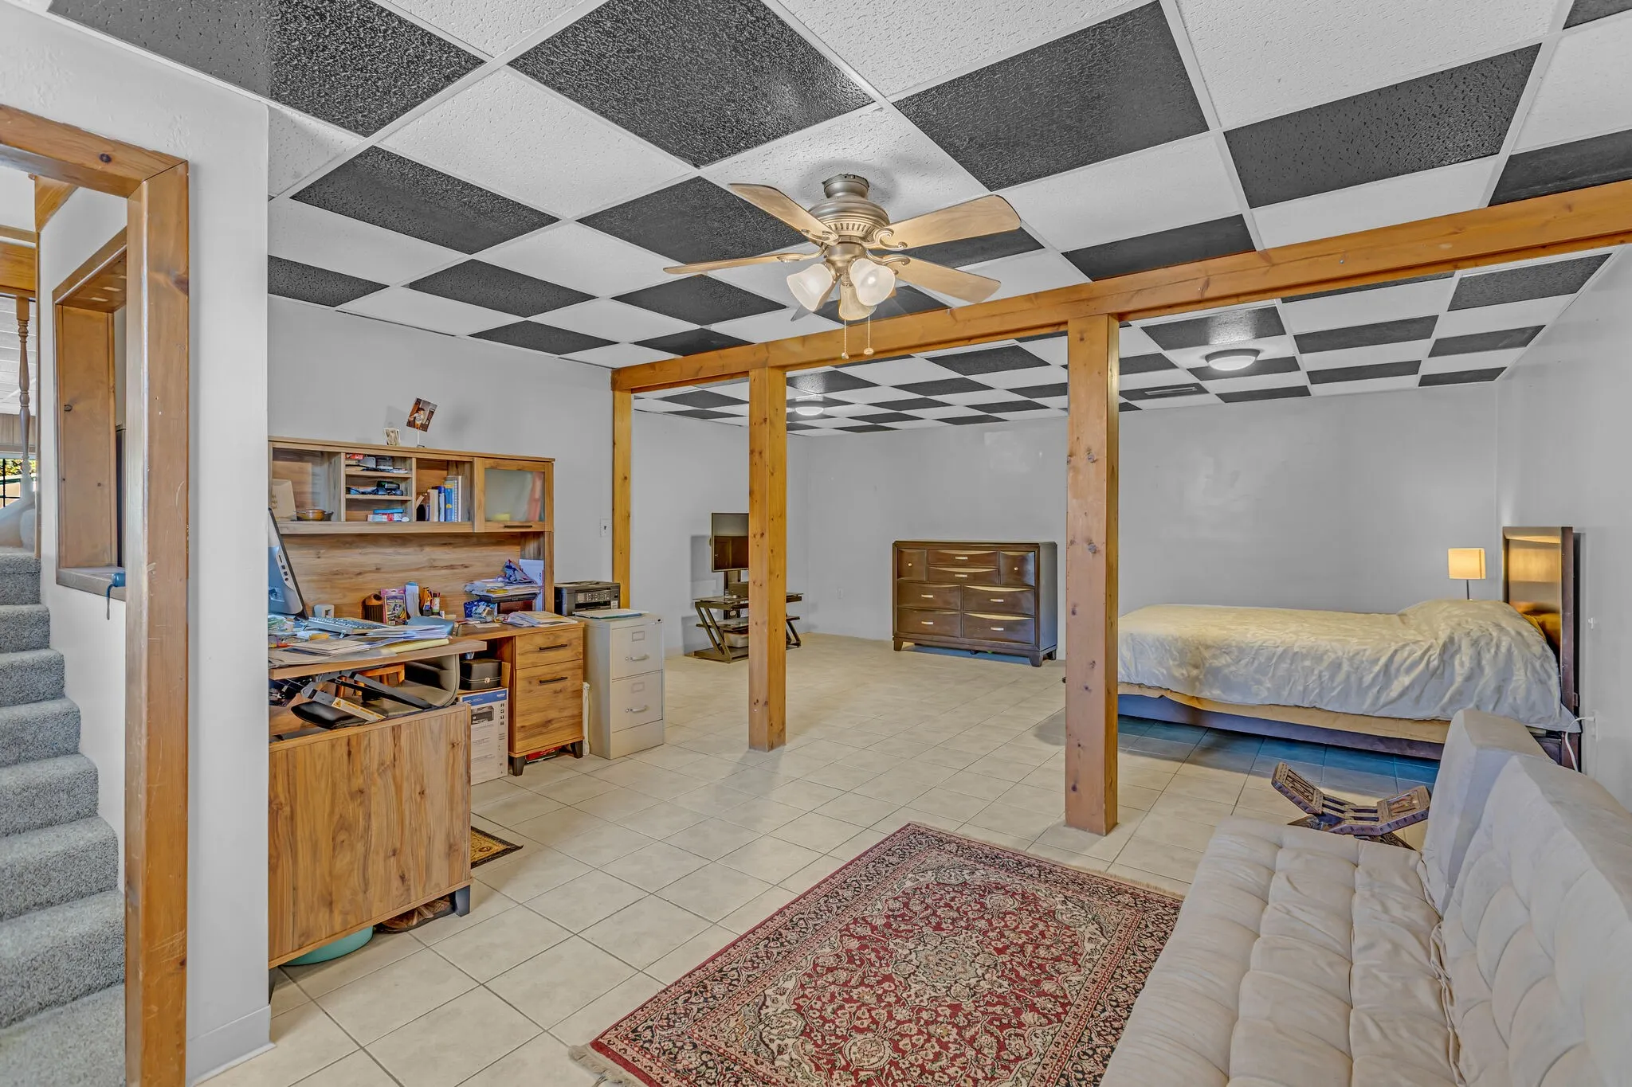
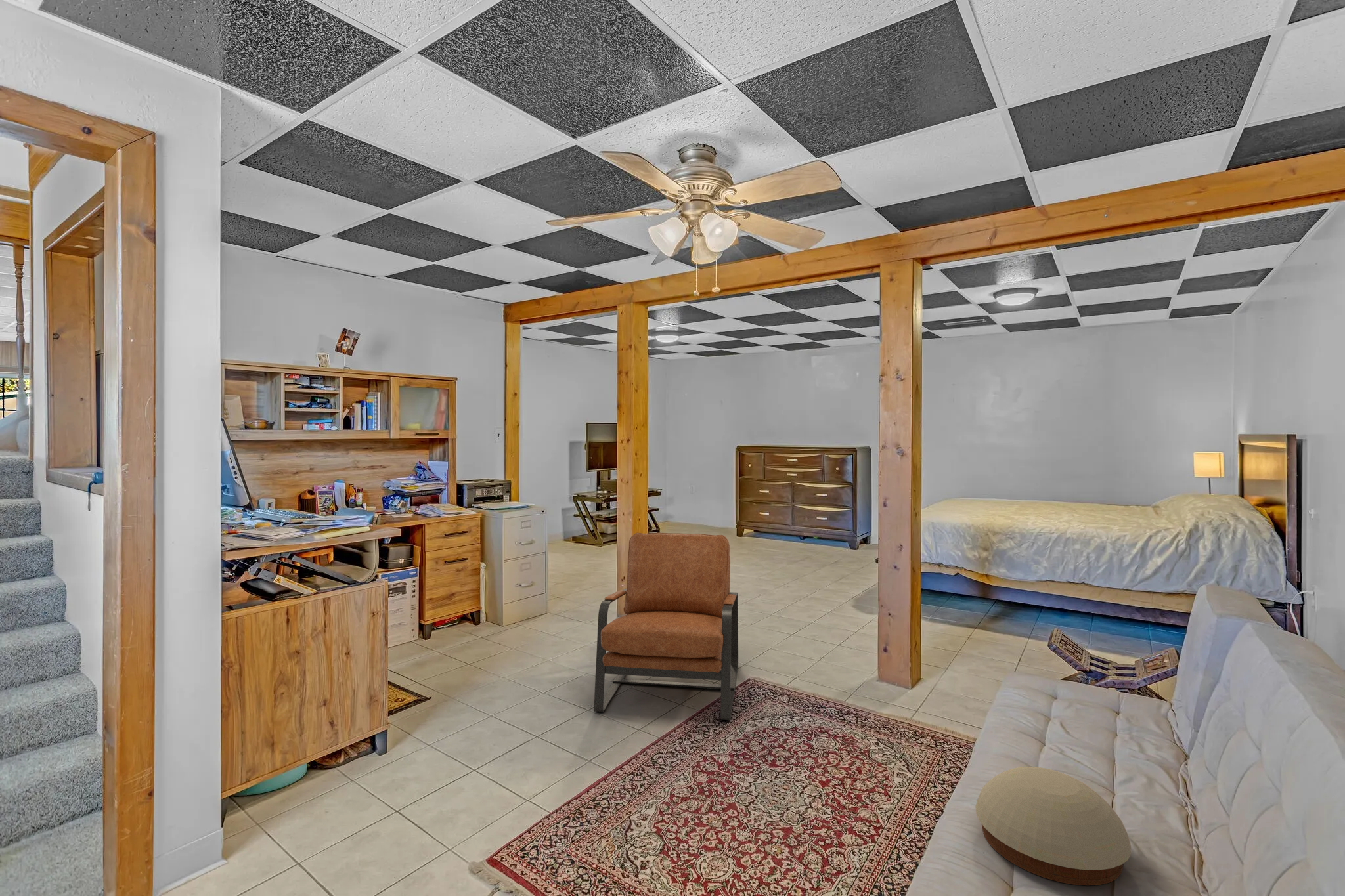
+ chair [593,532,739,721]
+ cushion [975,766,1132,886]
